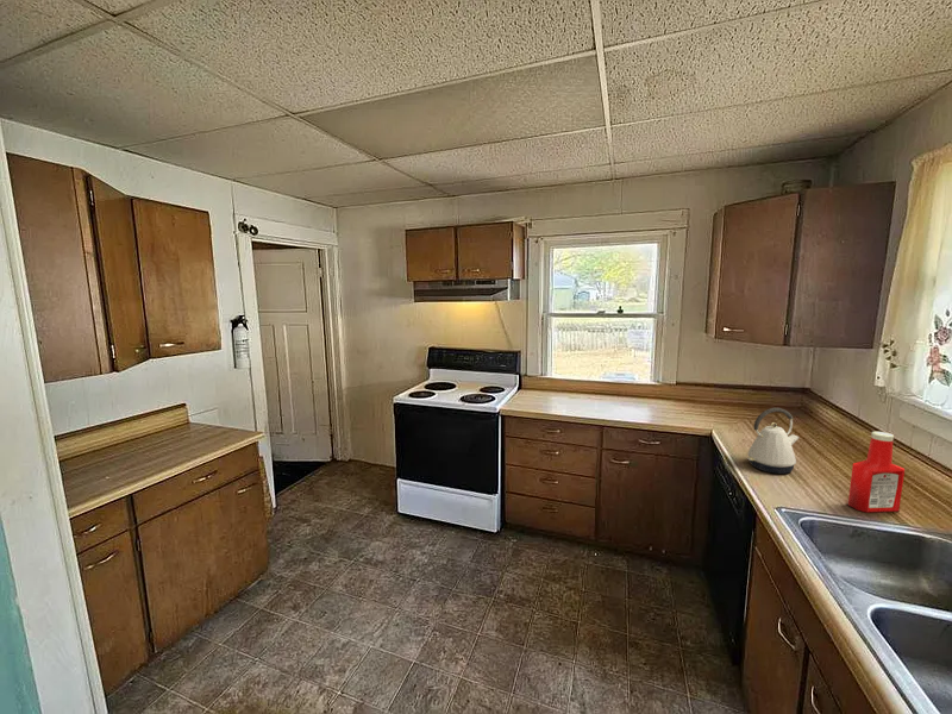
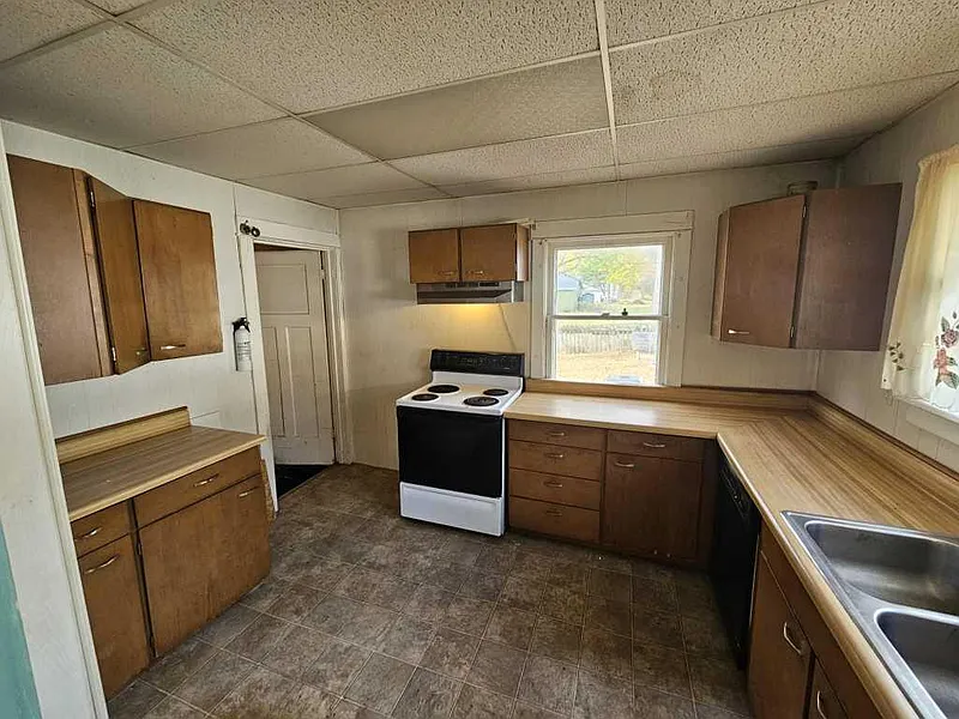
- kettle [746,407,801,475]
- soap bottle [847,431,906,514]
